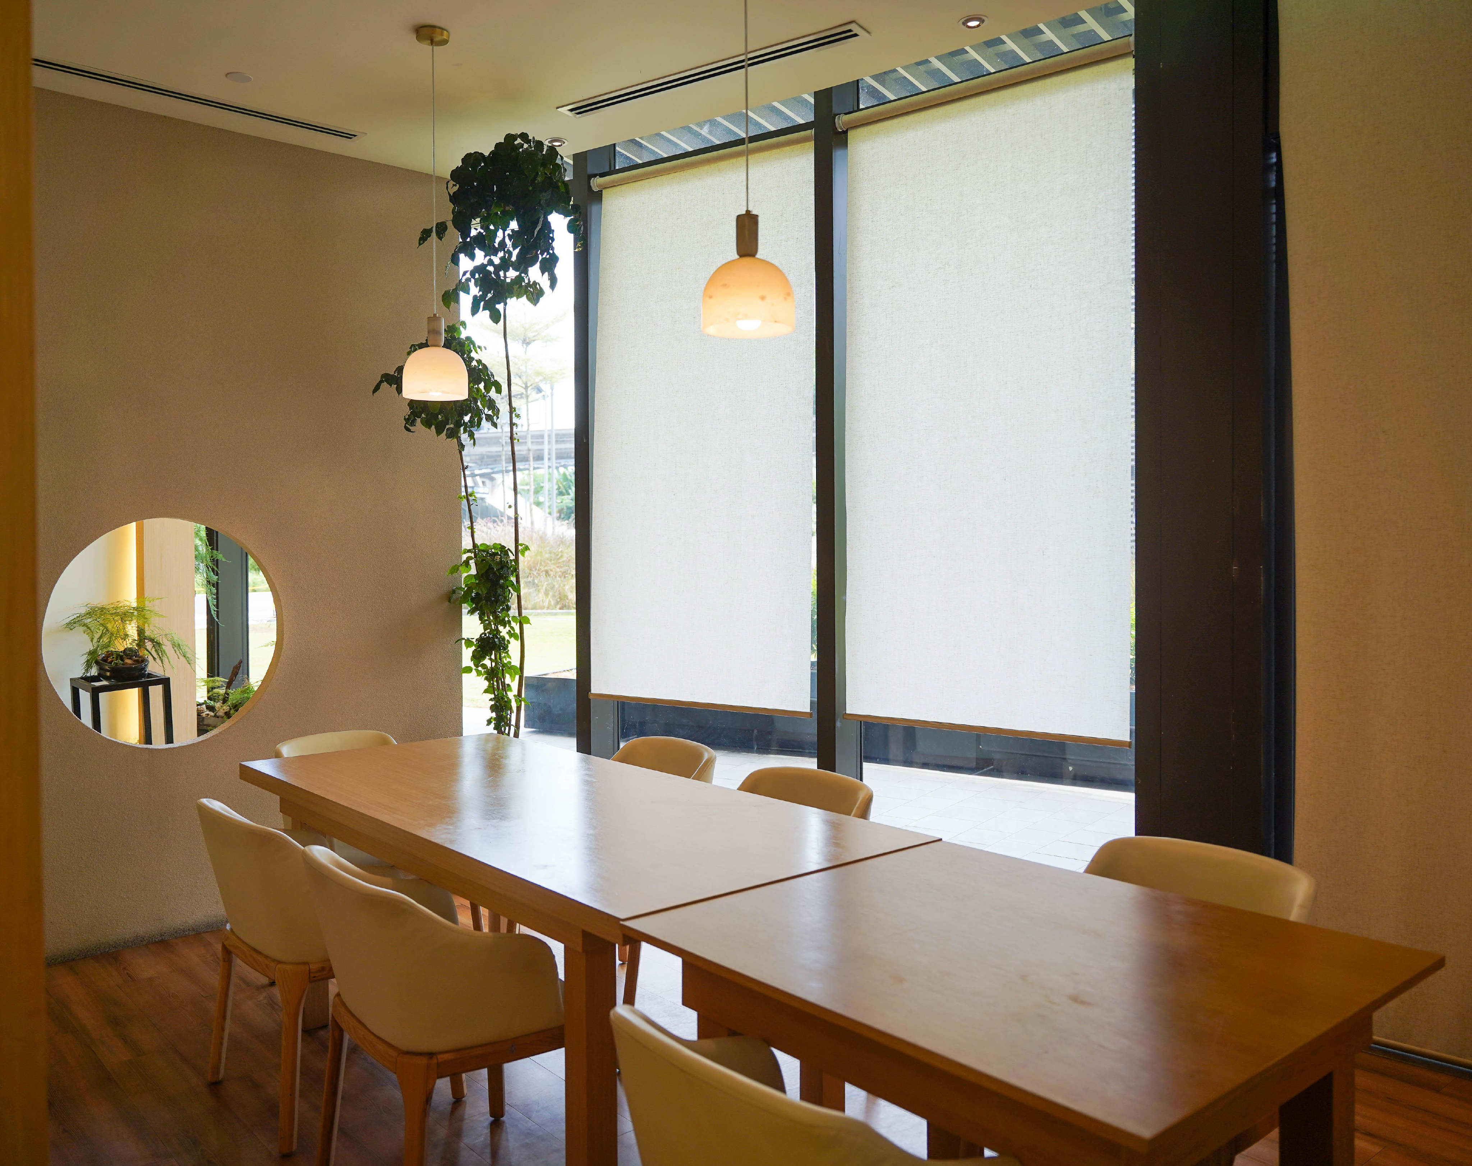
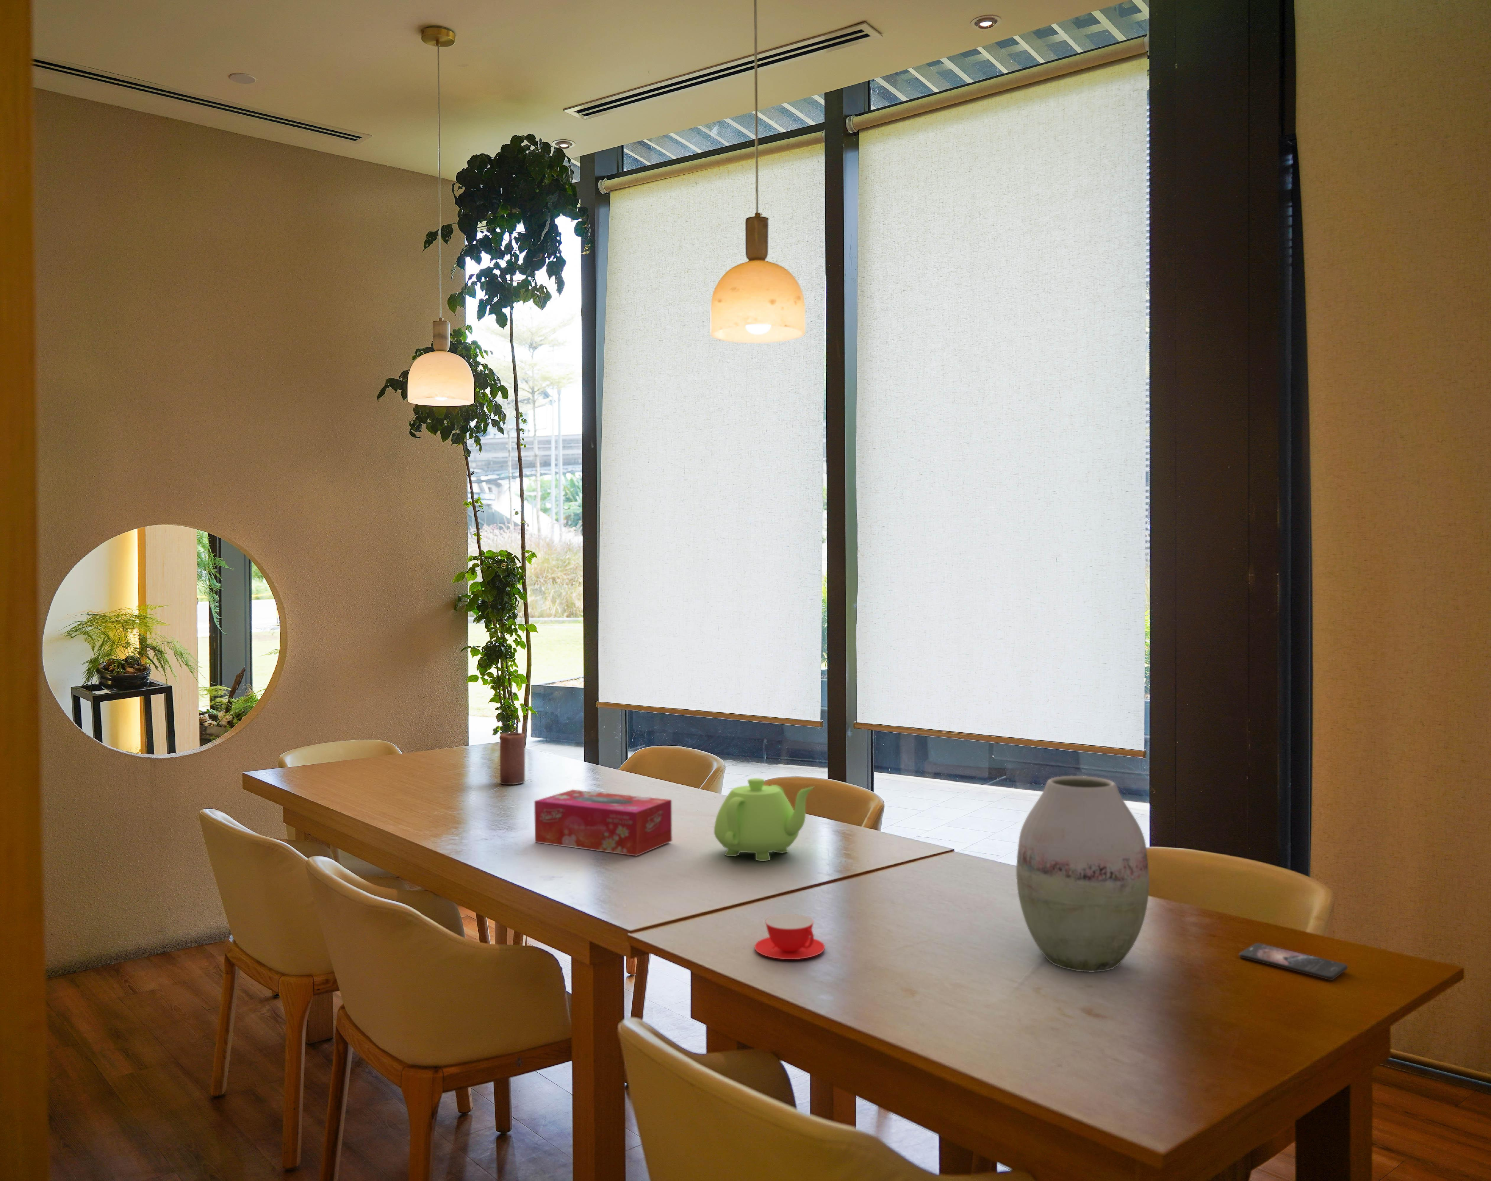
+ vase [1015,776,1150,973]
+ tissue box [534,789,673,857]
+ teapot [714,778,814,862]
+ candle [500,732,525,785]
+ teacup [754,914,825,960]
+ smartphone [1239,943,1348,981]
